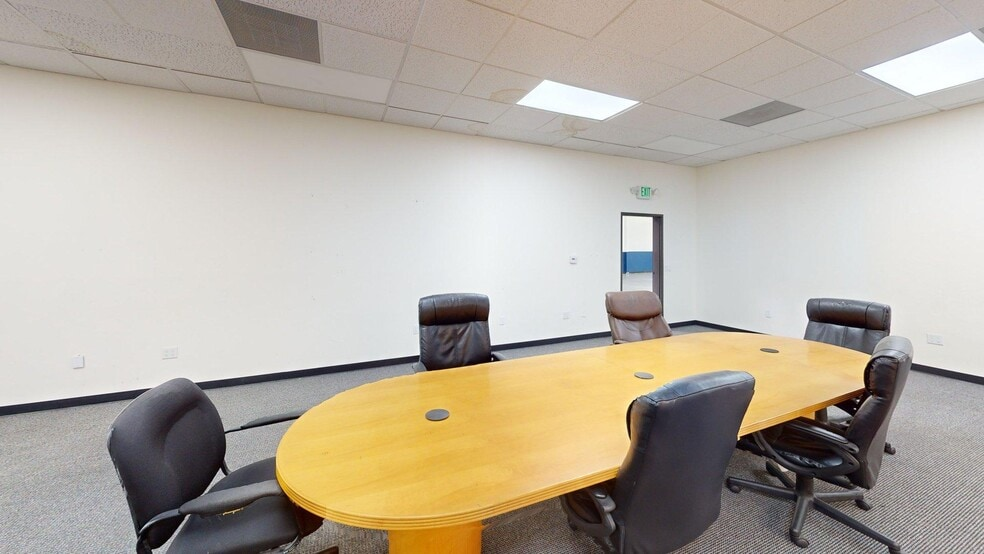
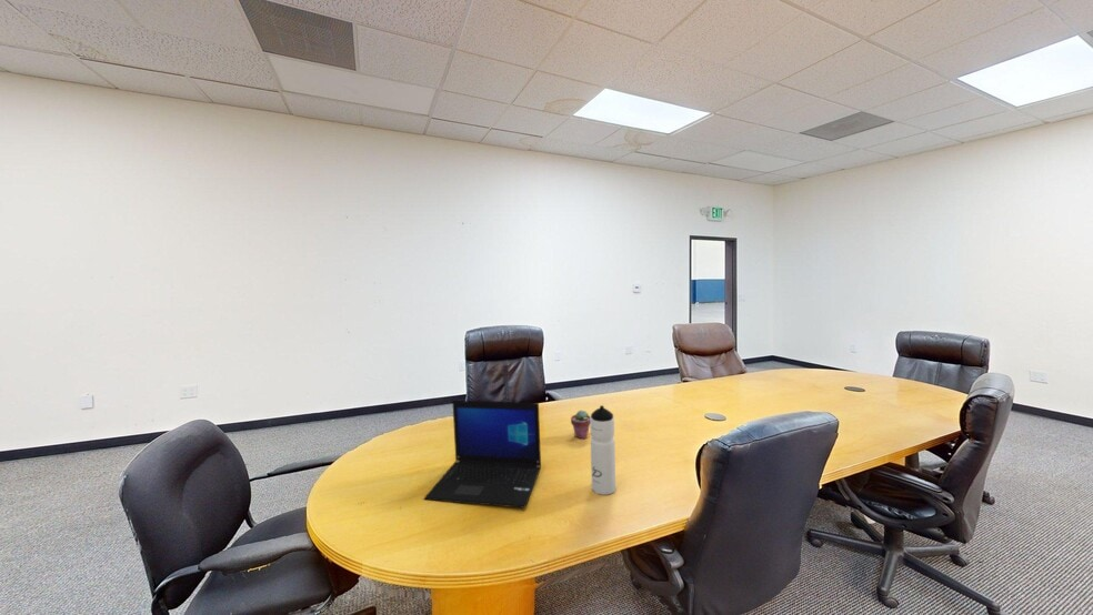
+ laptop [423,400,542,510]
+ water bottle [589,404,616,496]
+ potted succulent [570,409,591,440]
